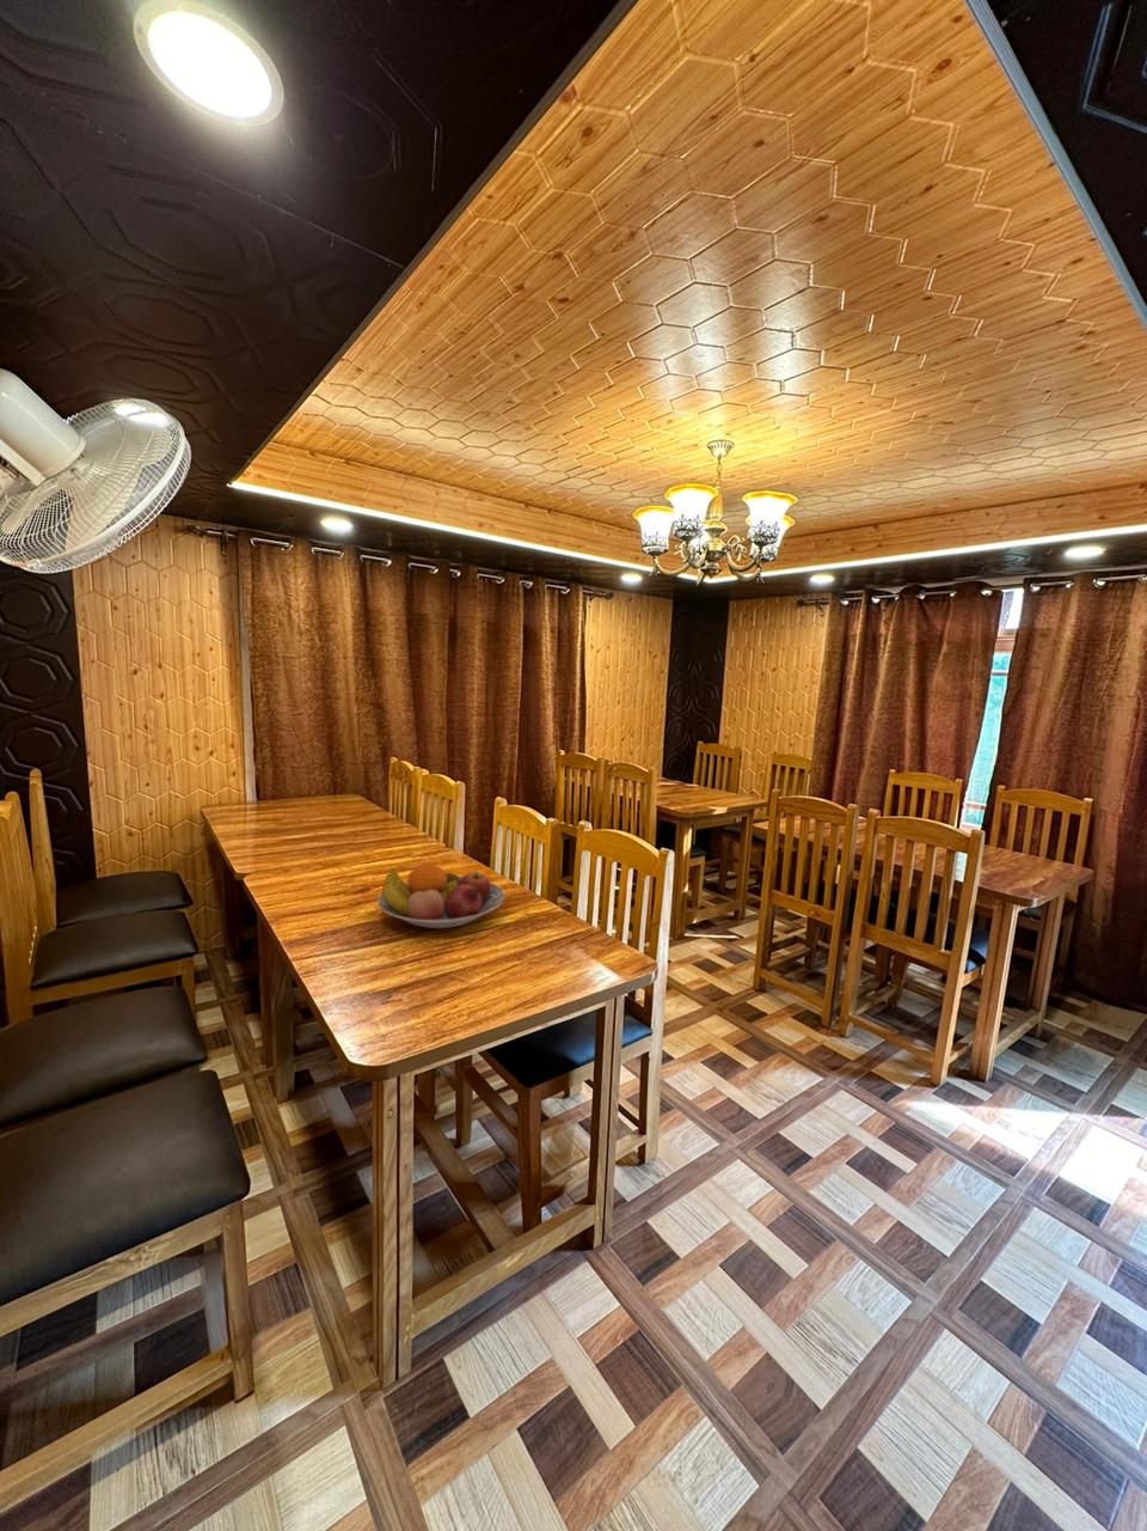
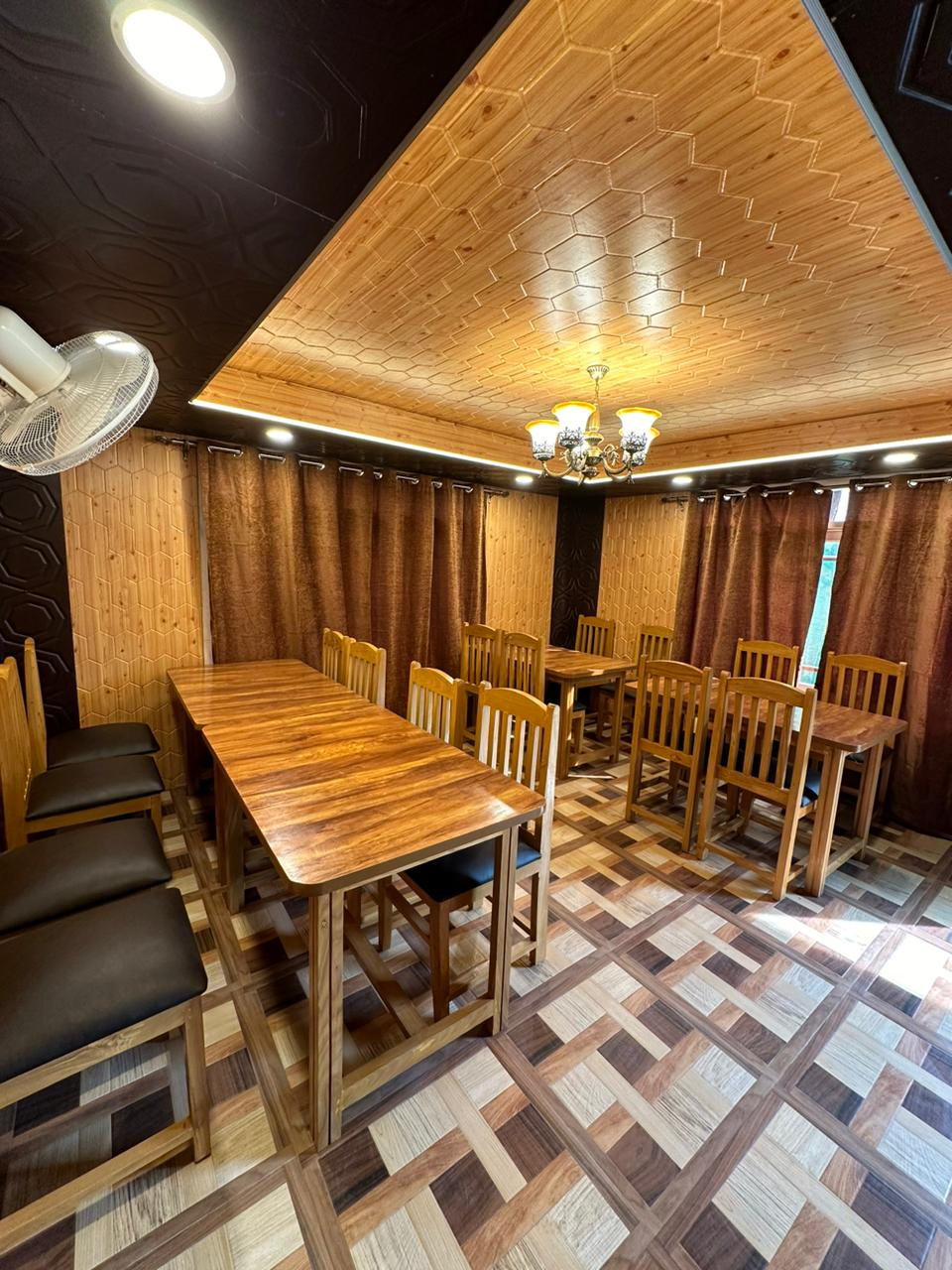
- fruit bowl [377,862,505,931]
